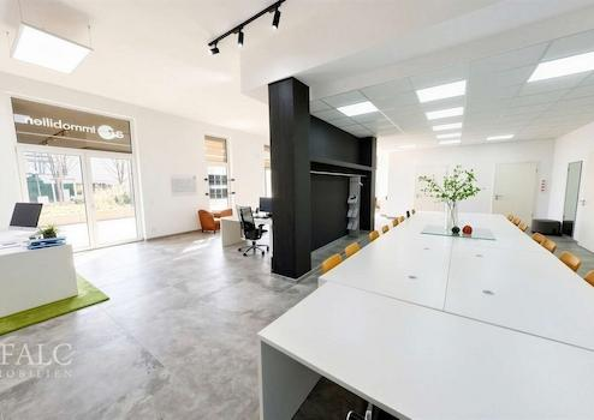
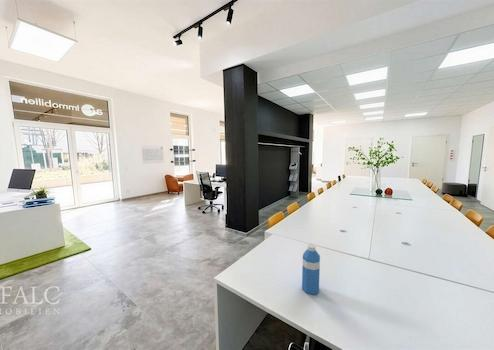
+ water bottle [301,244,321,296]
